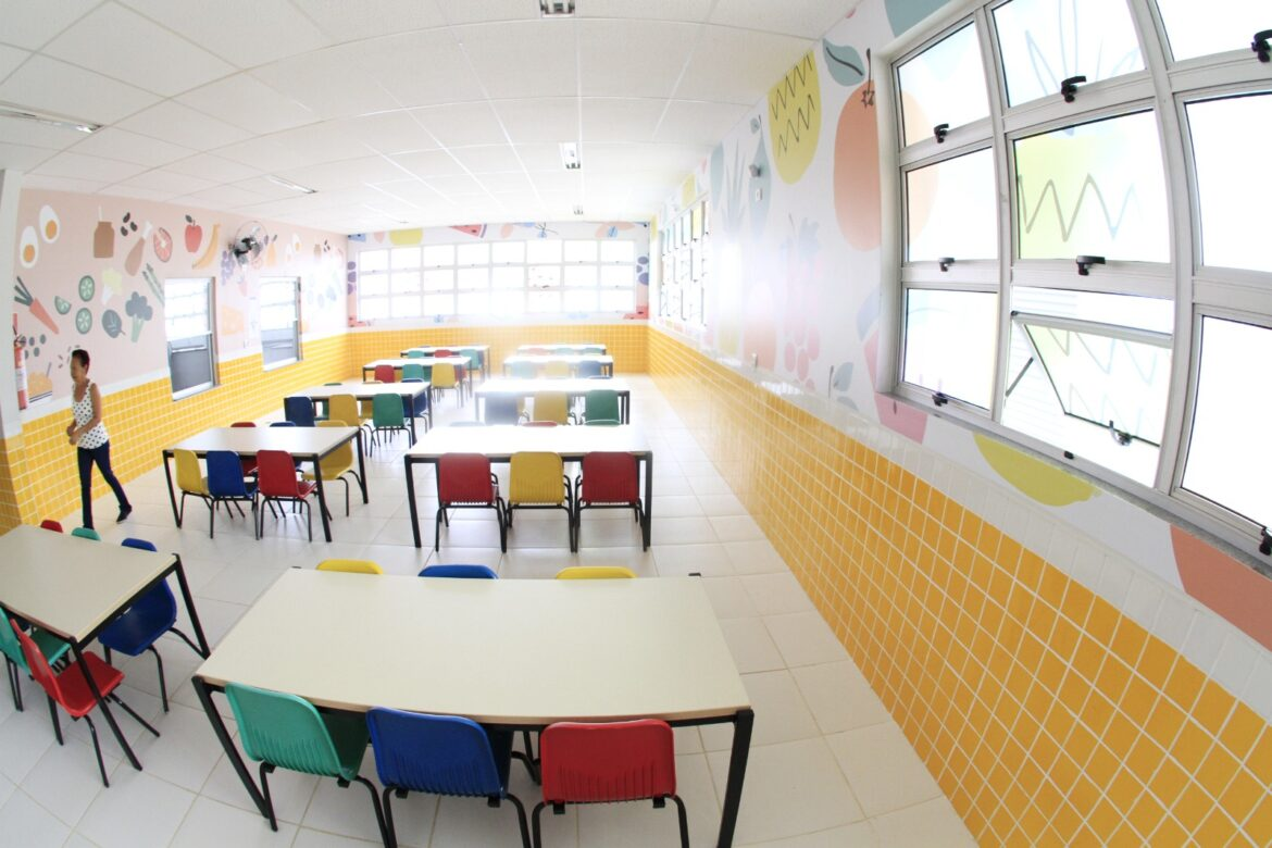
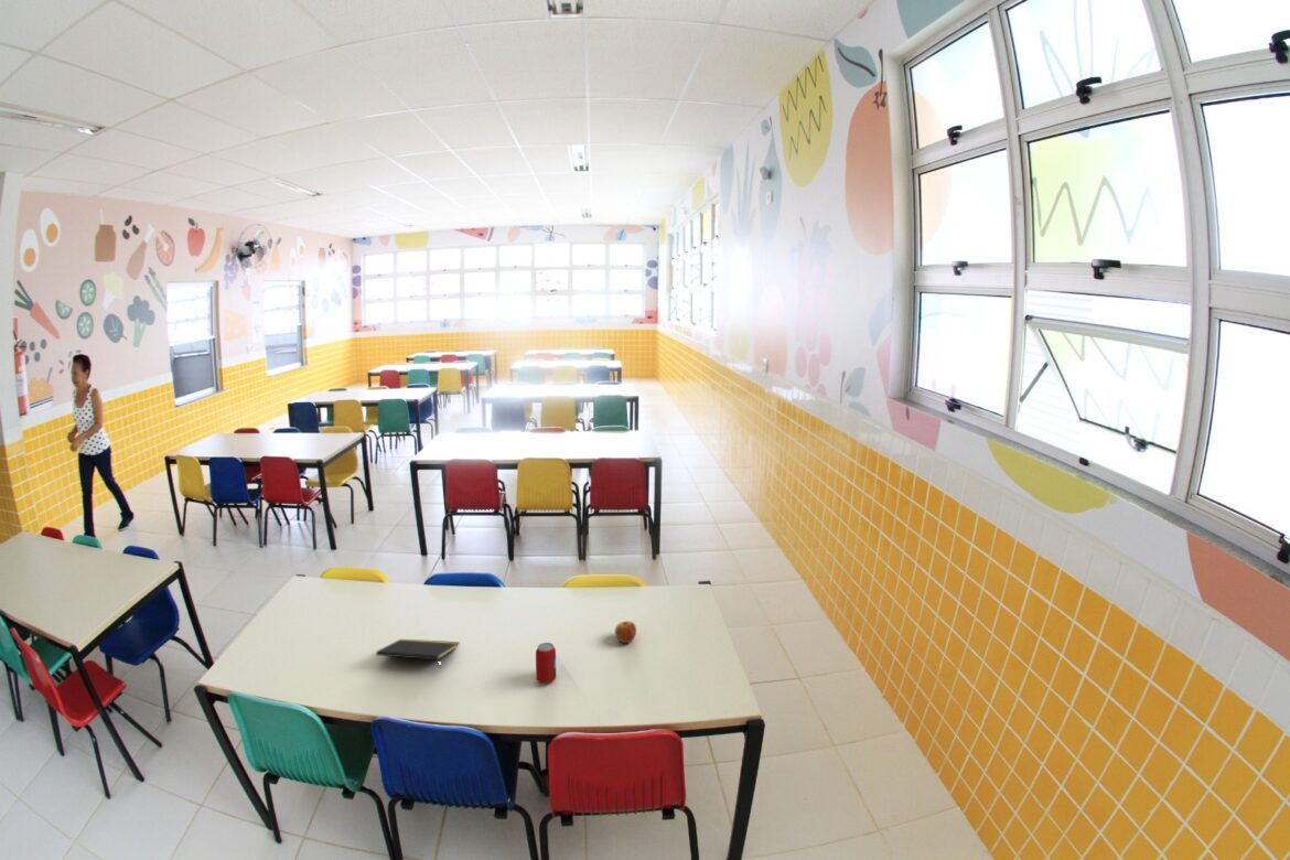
+ notepad [375,638,461,669]
+ beverage can [535,642,557,685]
+ apple [614,620,637,644]
